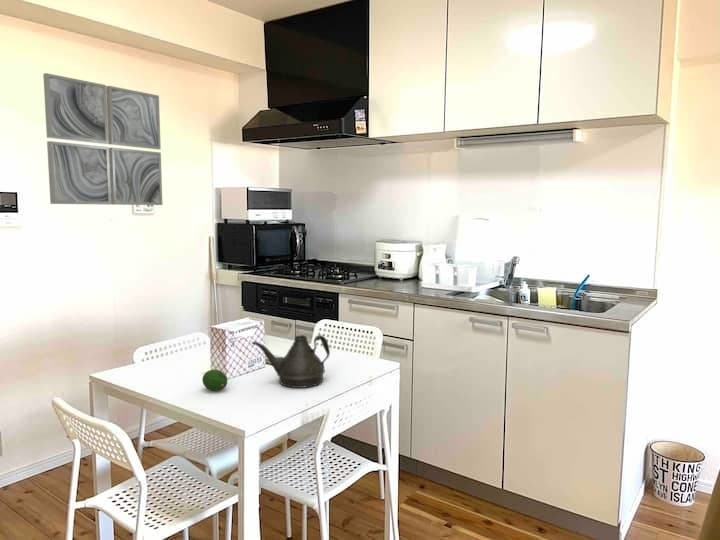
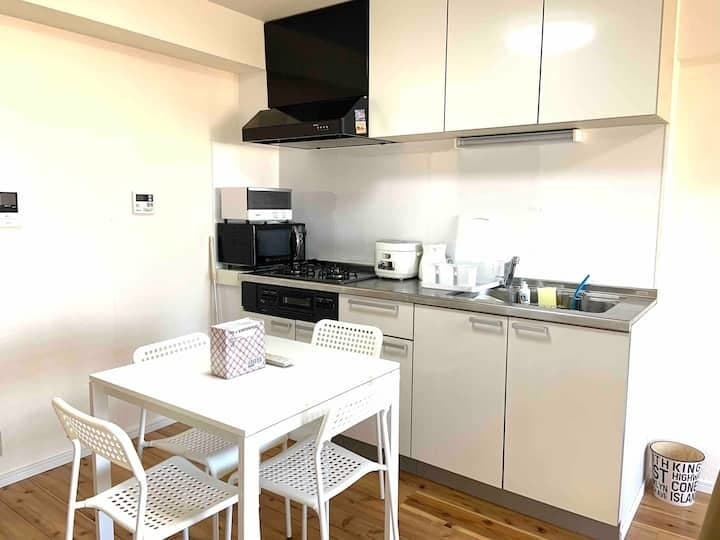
- wall art [42,72,163,206]
- teapot [251,334,331,389]
- fruit [201,369,228,392]
